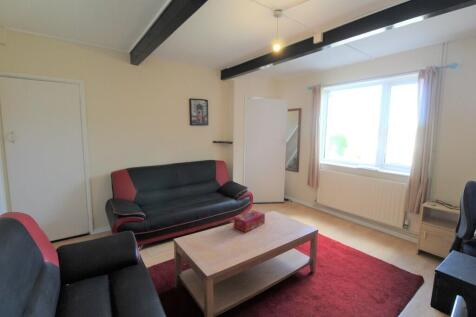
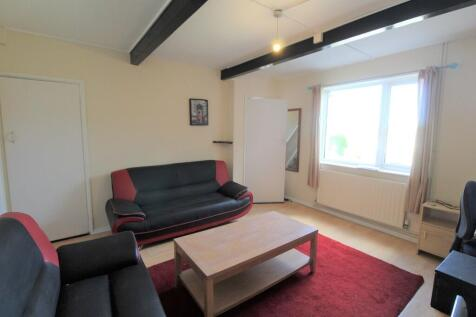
- tissue box [233,209,266,233]
